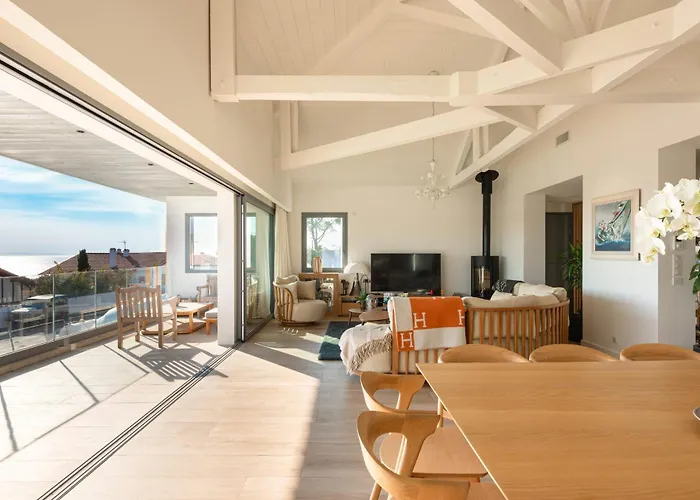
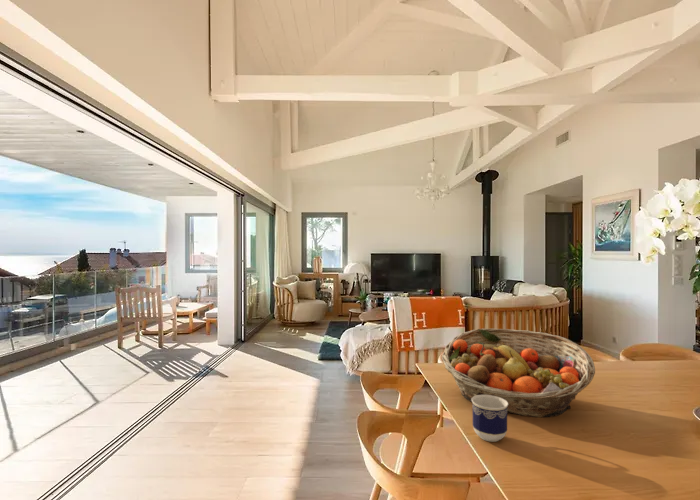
+ fruit basket [441,328,596,418]
+ cup [471,395,508,443]
